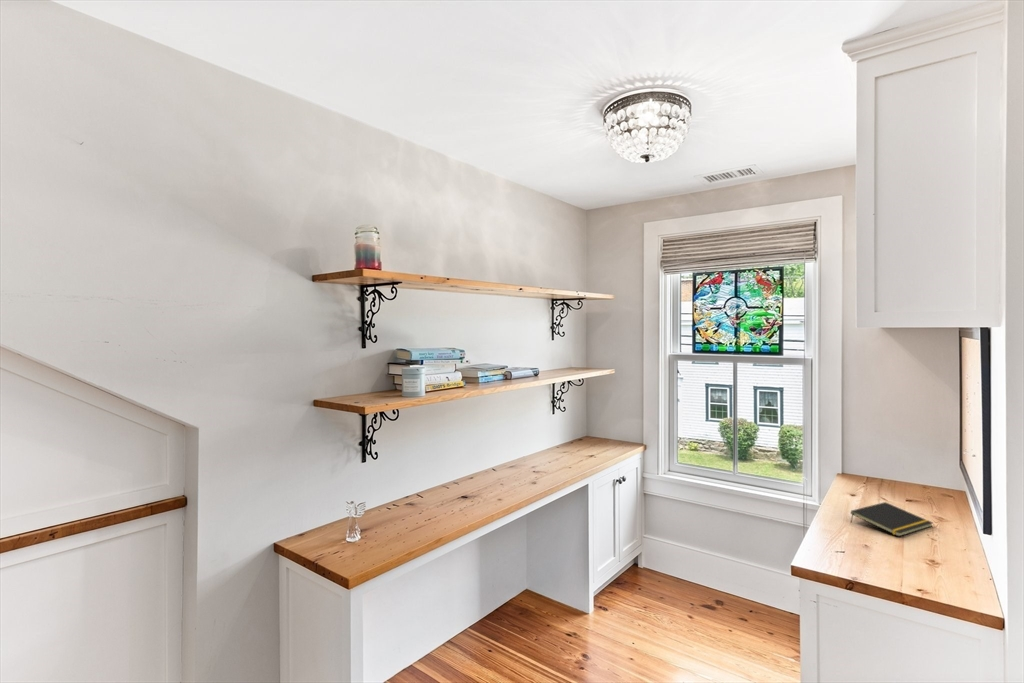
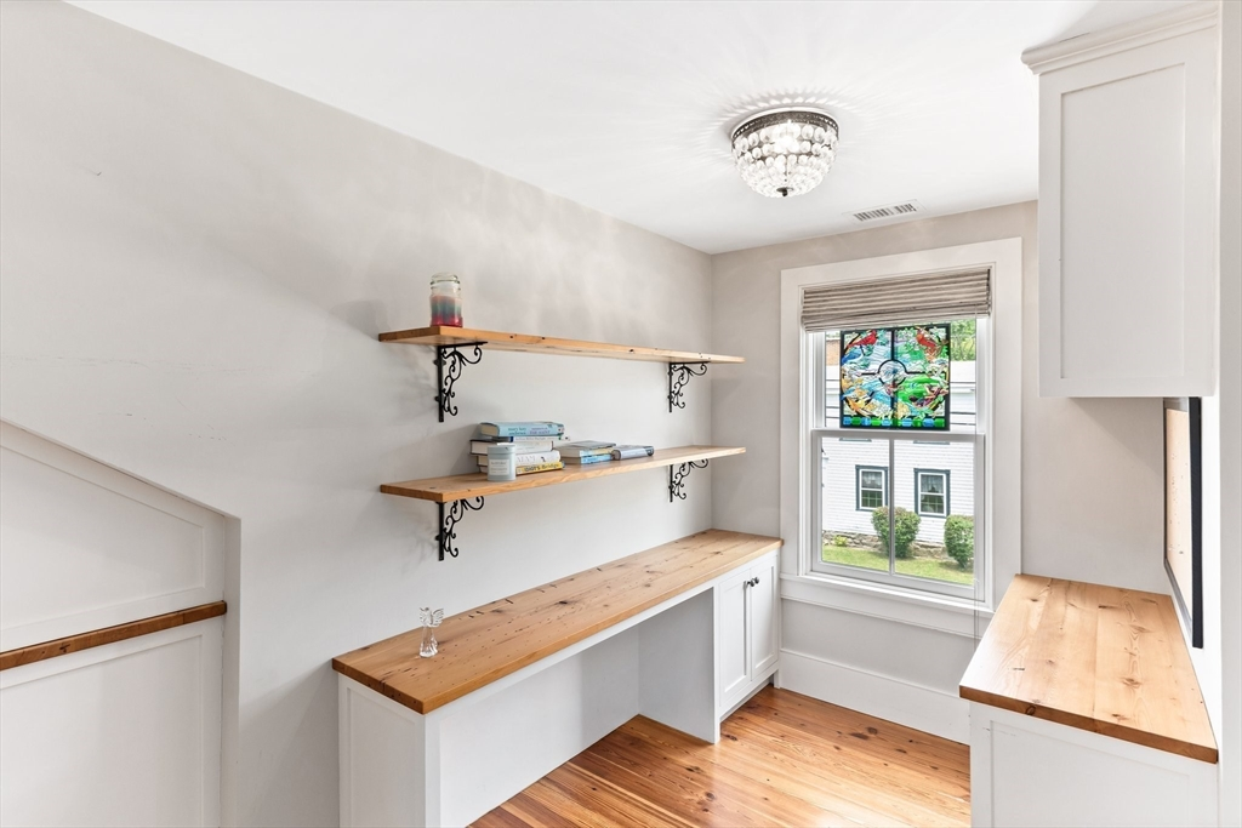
- notepad [849,501,934,537]
